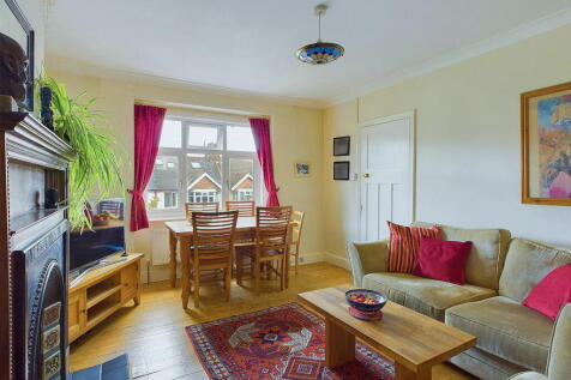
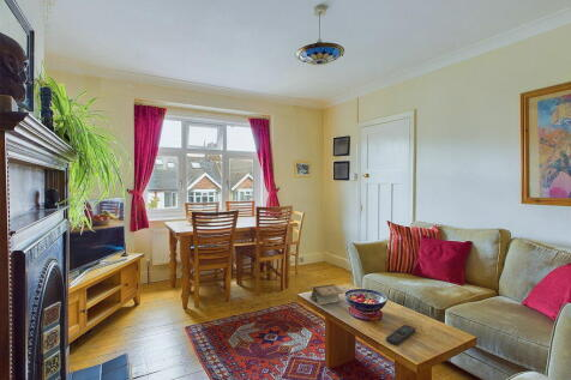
+ book [306,283,344,306]
+ remote control [385,324,416,346]
